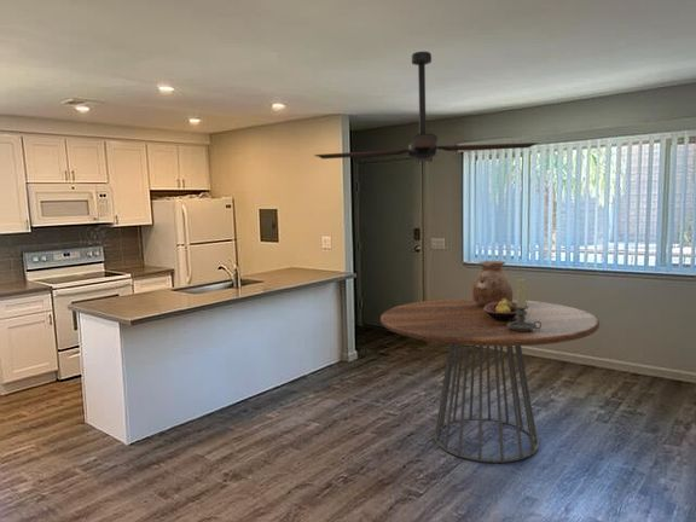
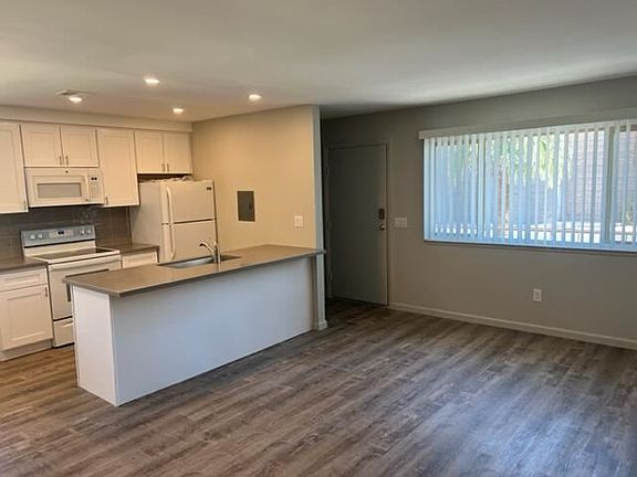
- candle holder [507,278,541,331]
- fruit bowl [483,298,518,321]
- dining table [379,297,601,464]
- vase [471,260,514,306]
- ceiling fan [313,51,539,164]
